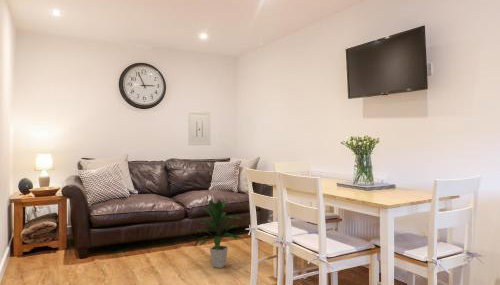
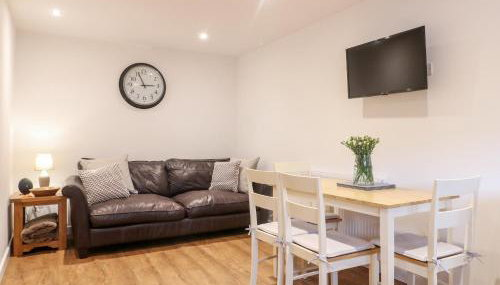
- indoor plant [193,198,243,269]
- wall art [187,110,211,146]
